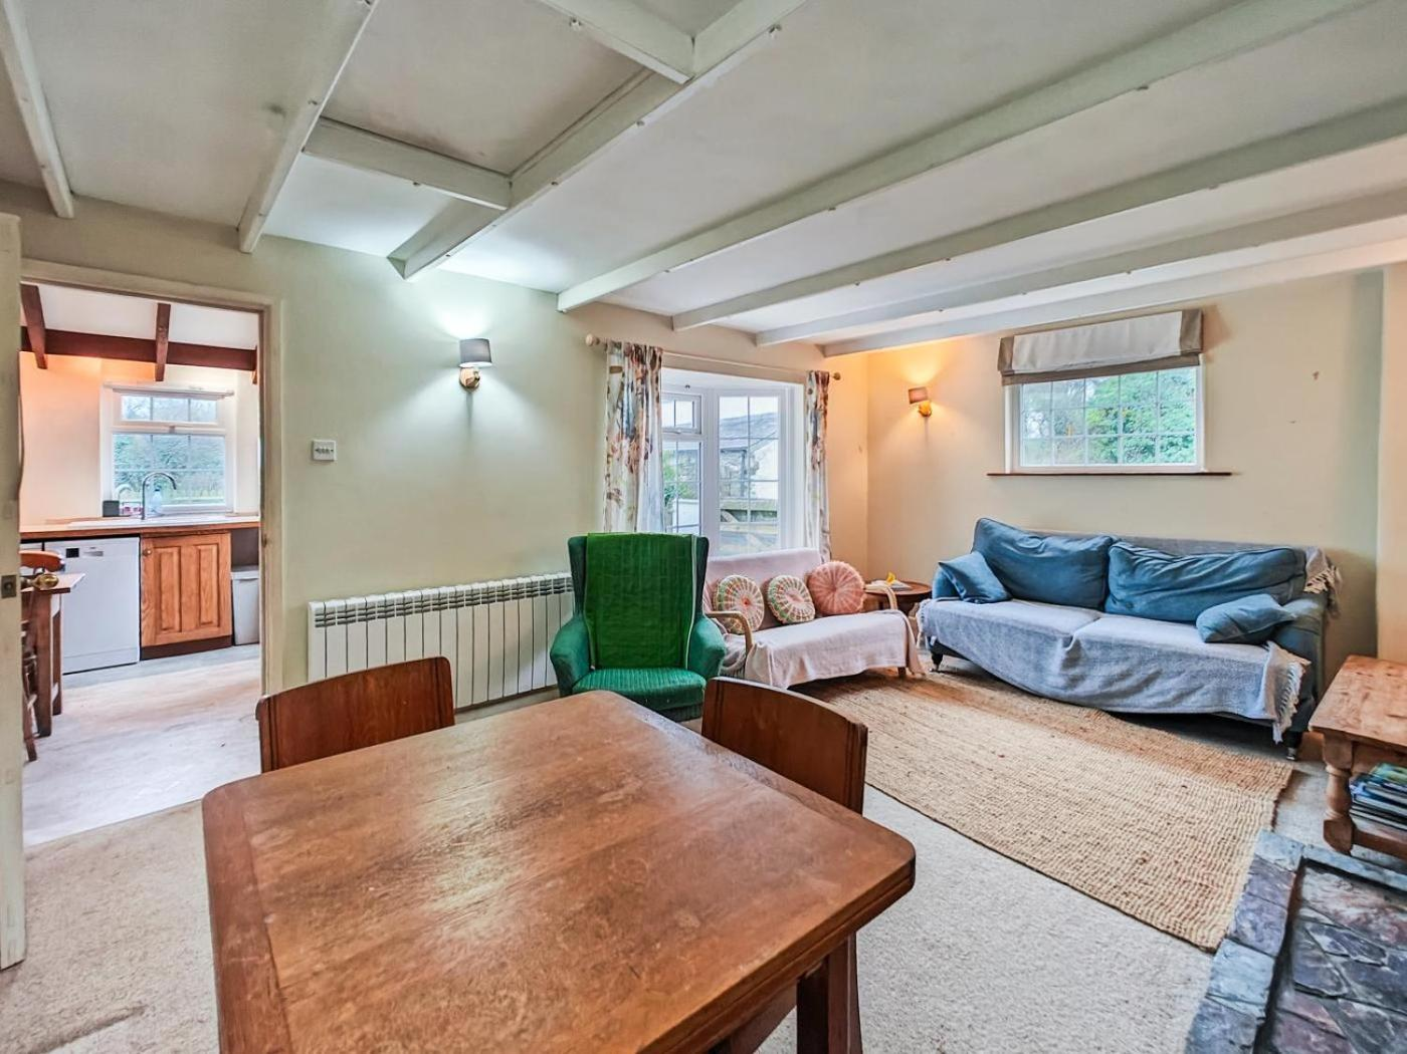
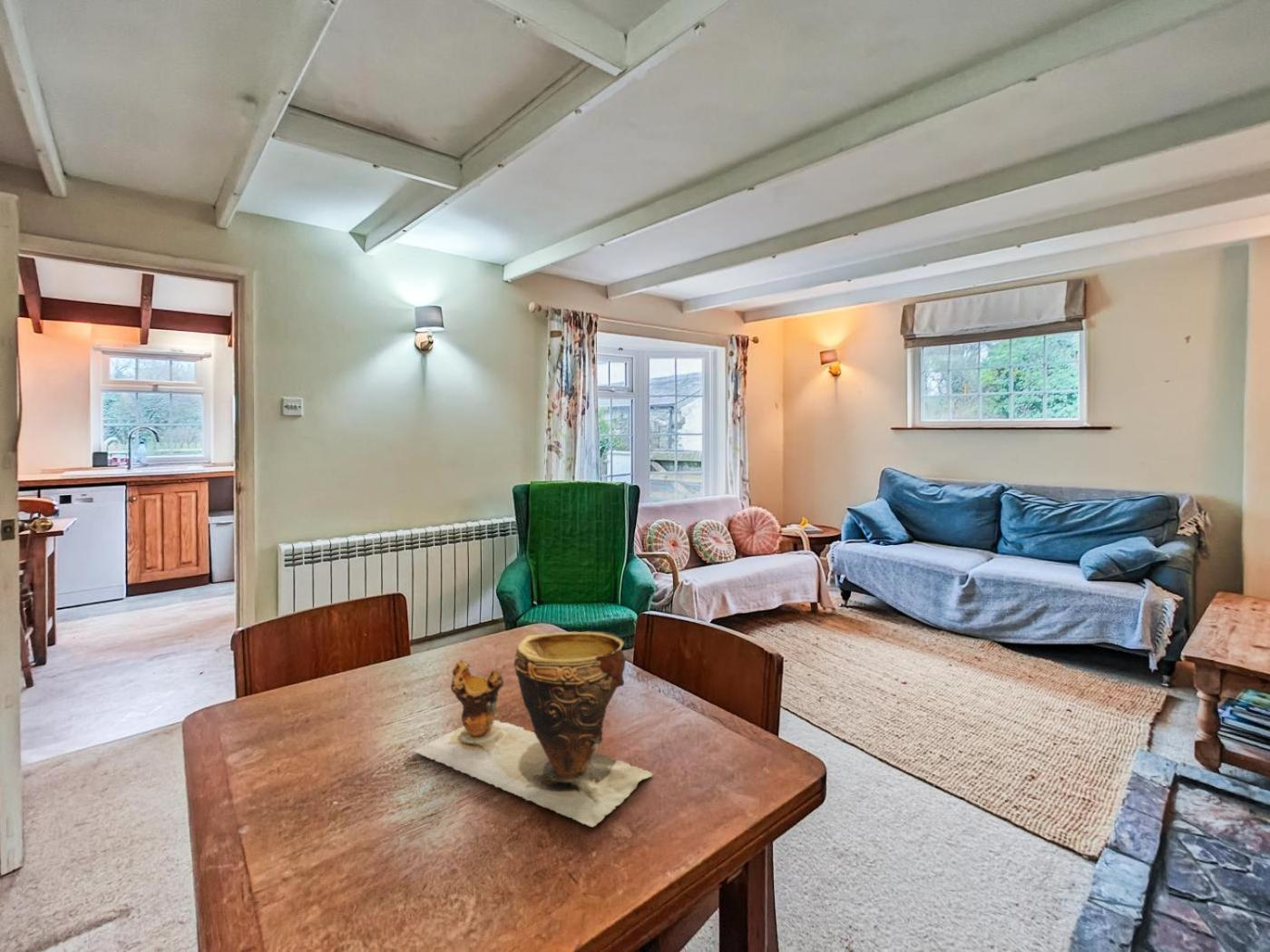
+ clay pot [411,630,654,828]
